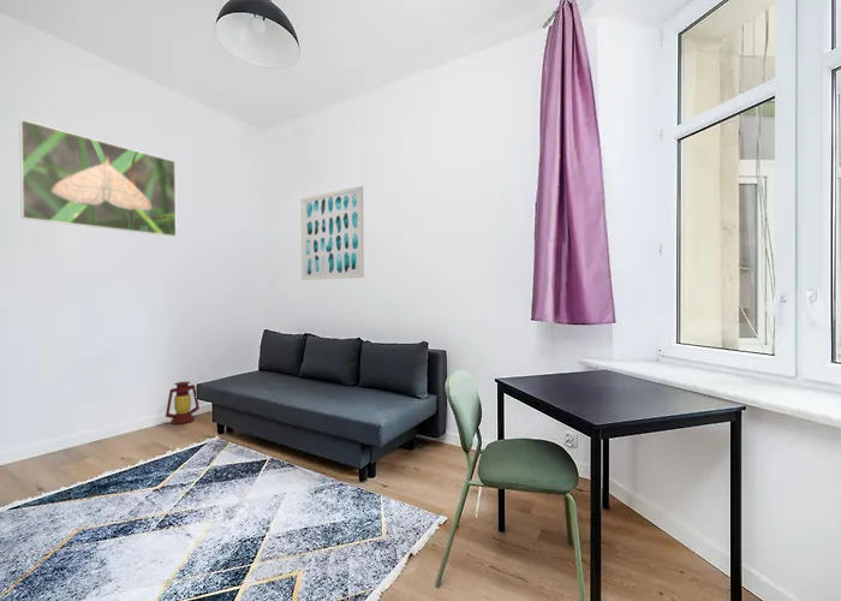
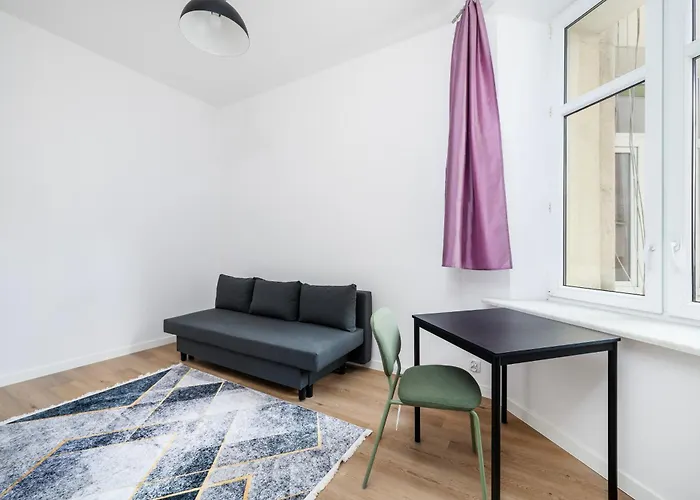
- wall art [299,185,365,281]
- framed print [18,118,178,238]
- lantern [165,381,201,426]
